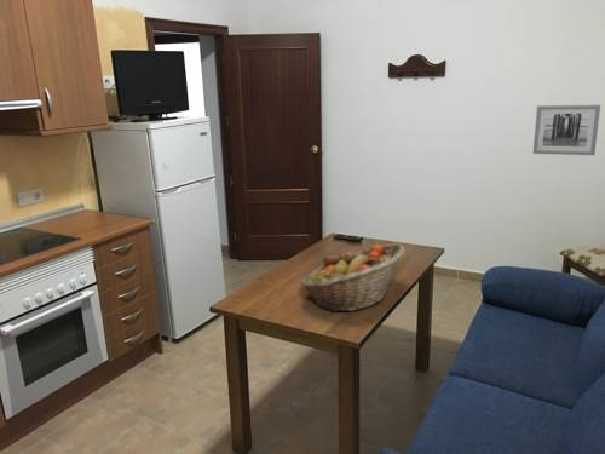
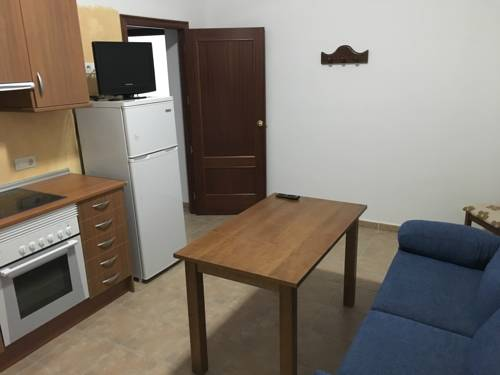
- wall art [532,104,601,156]
- fruit basket [299,243,407,314]
